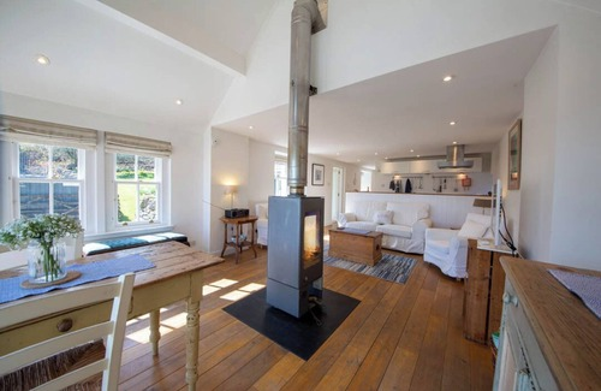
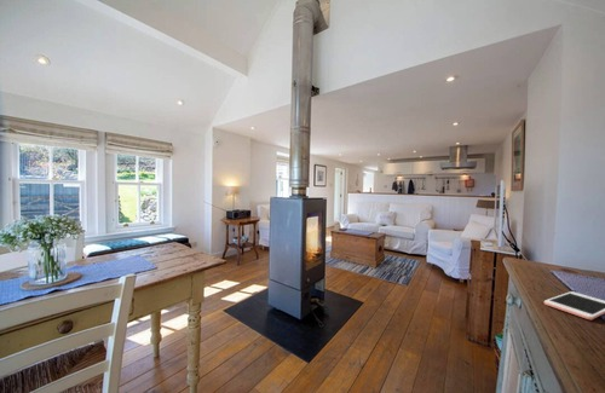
+ cell phone [543,290,605,320]
